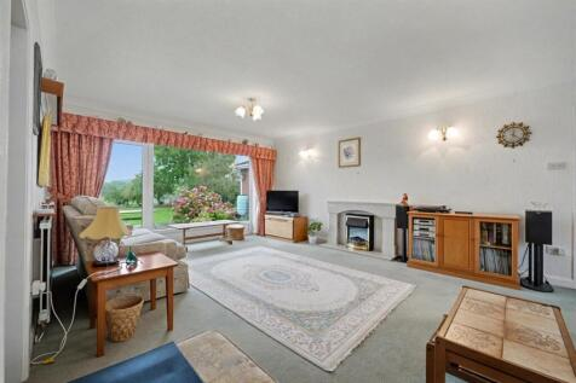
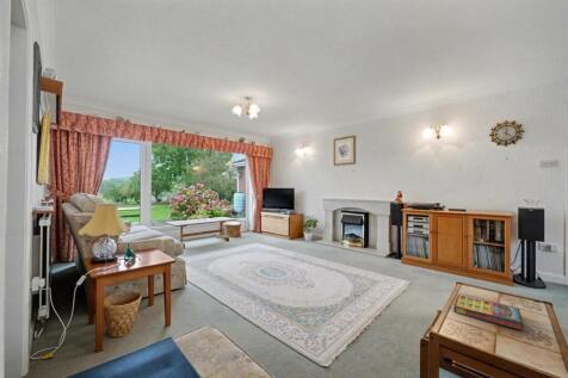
+ game compilation box [452,293,524,331]
